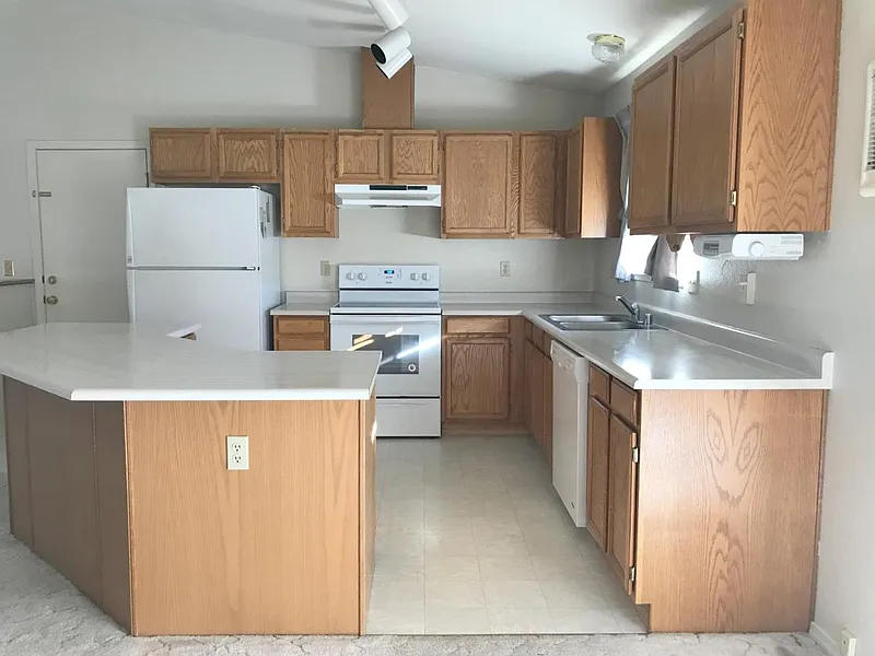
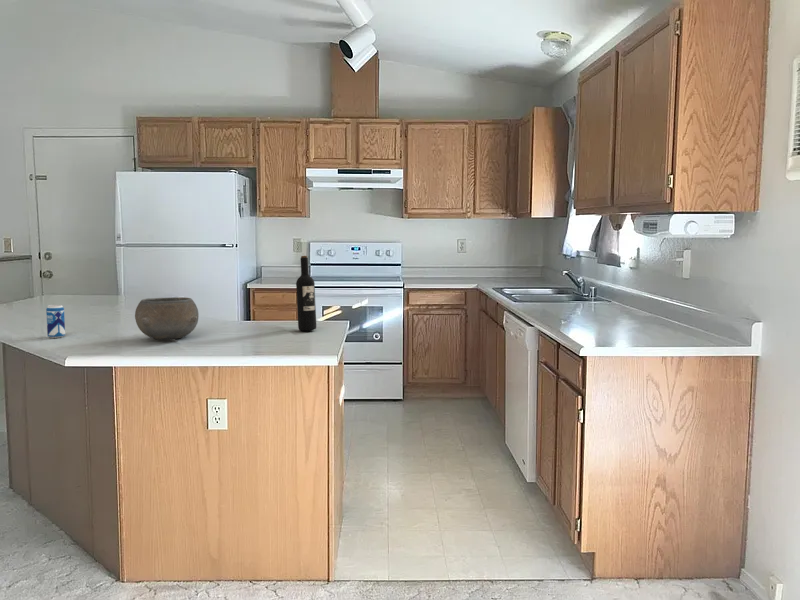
+ bowl [134,296,200,341]
+ beverage can [45,304,66,339]
+ wine bottle [295,255,317,332]
